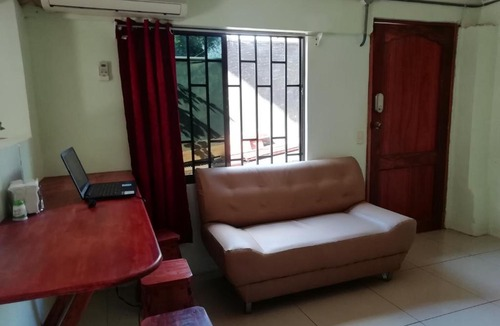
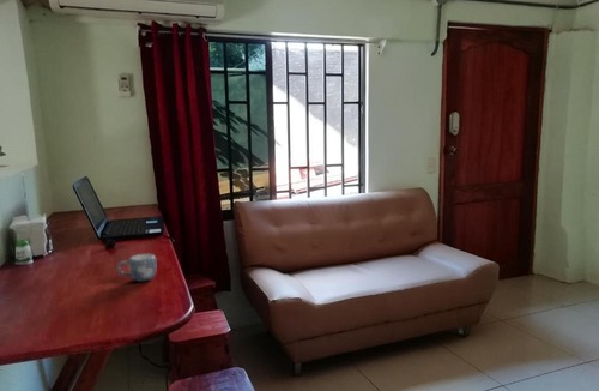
+ mug [116,252,157,283]
